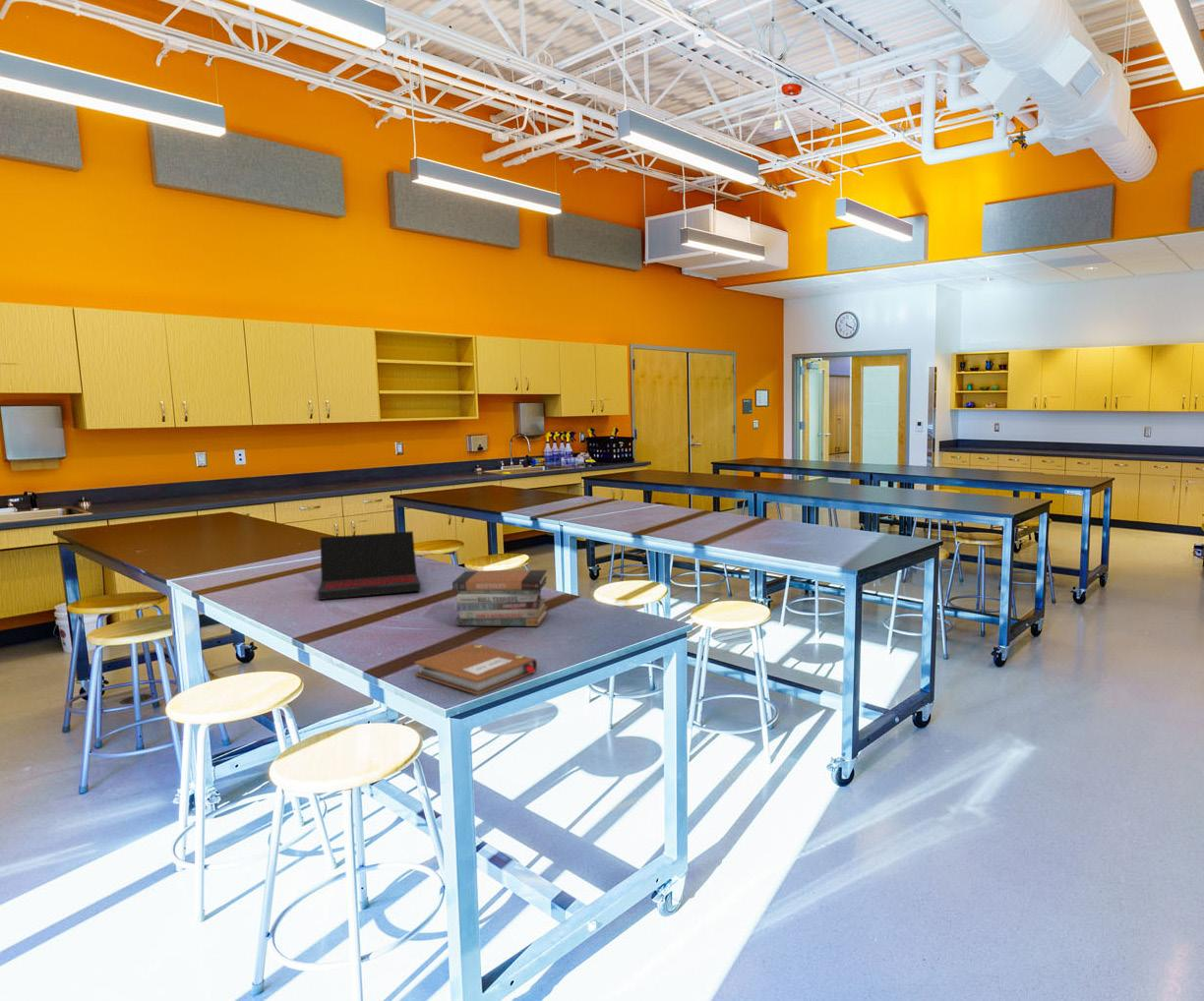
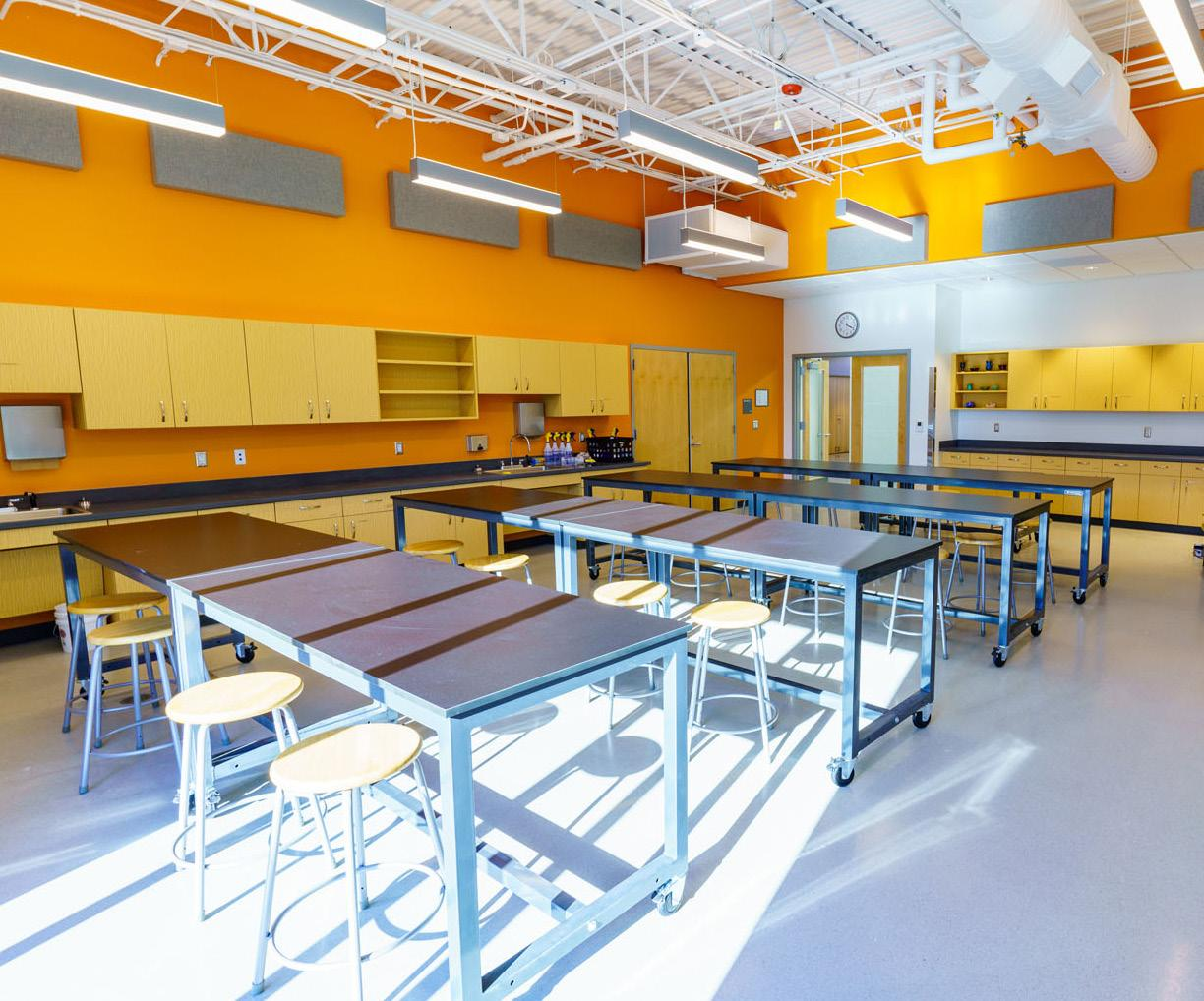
- notebook [413,642,538,696]
- laptop [318,530,421,601]
- book stack [452,569,549,627]
